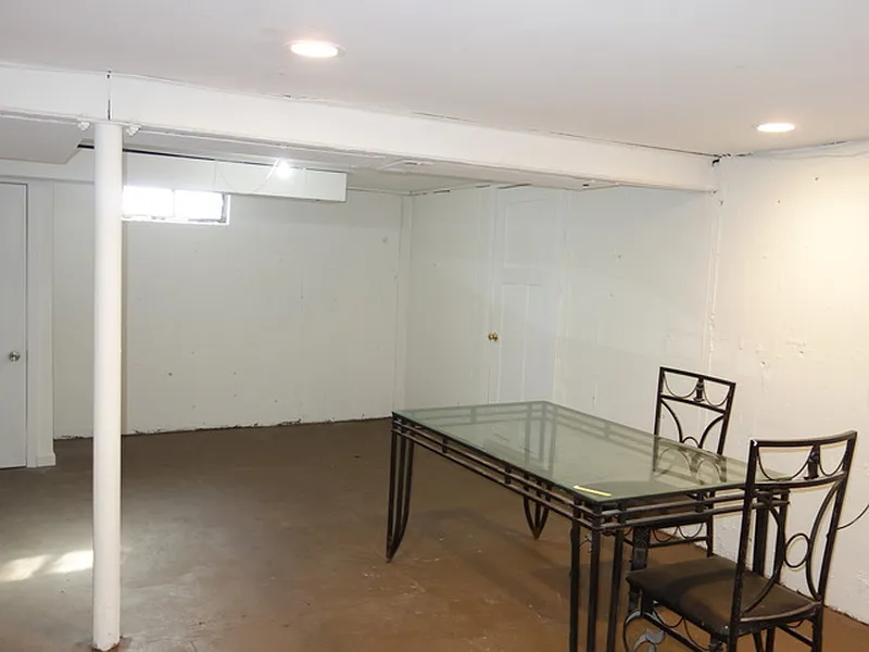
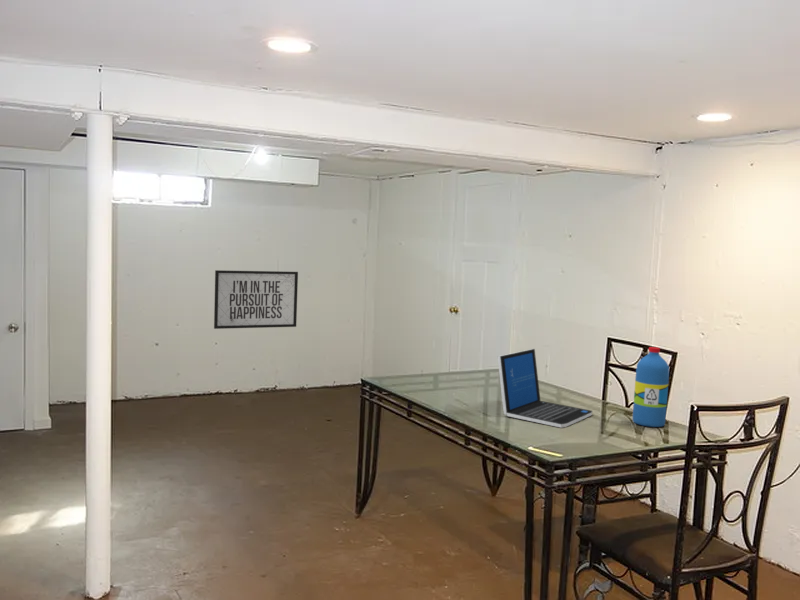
+ water bottle [632,346,670,428]
+ mirror [213,269,299,330]
+ laptop [496,348,593,429]
